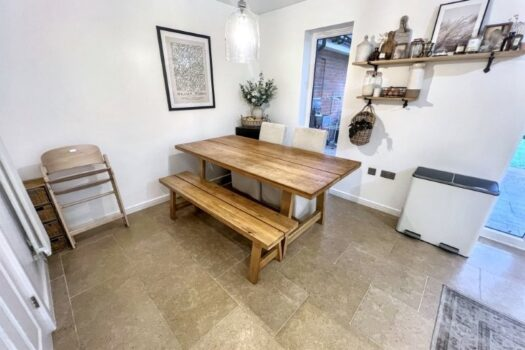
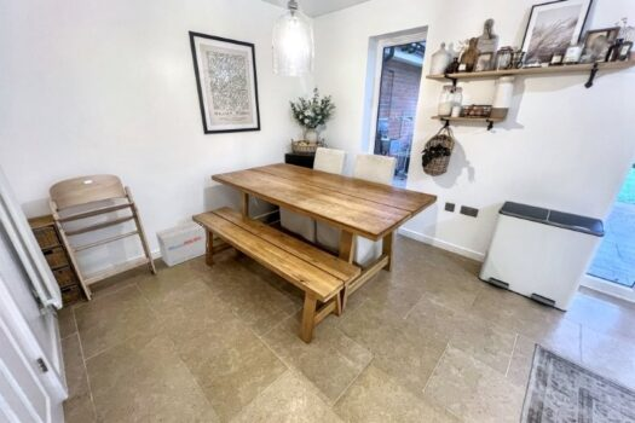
+ cardboard box [155,221,207,268]
